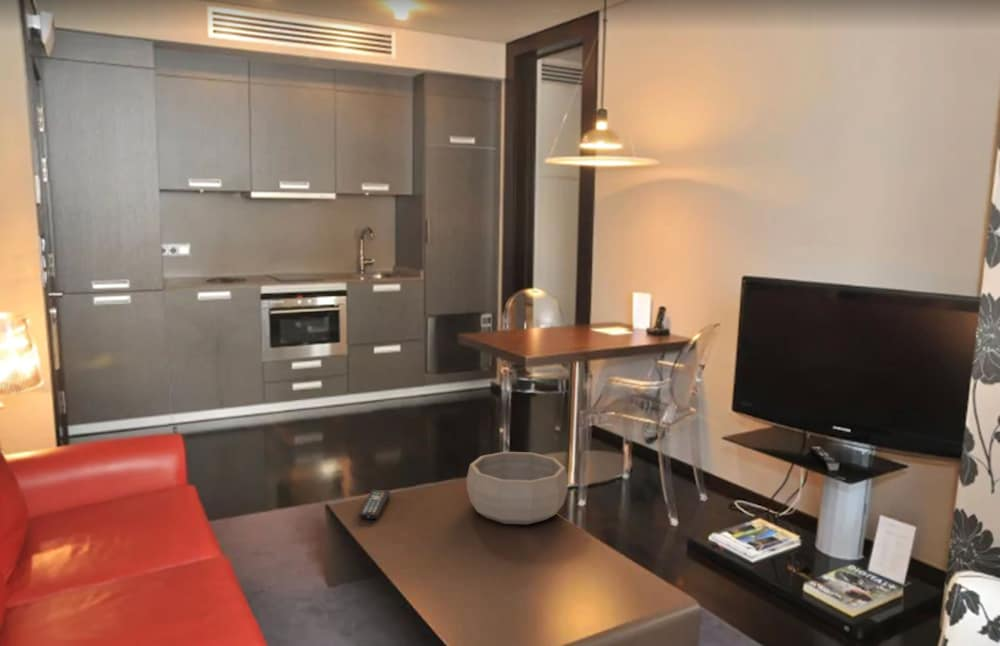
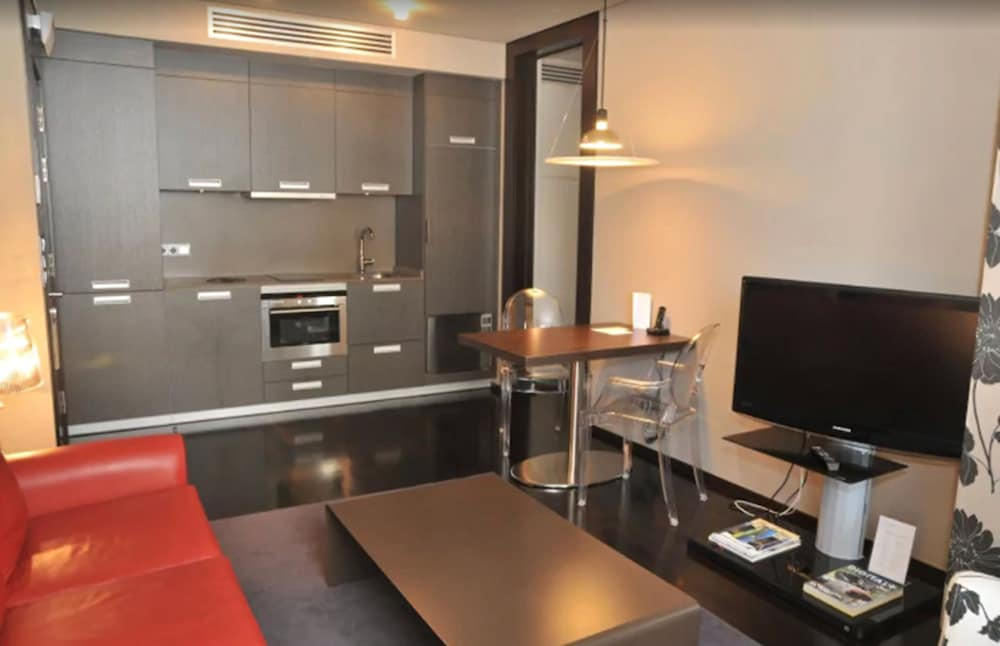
- decorative bowl [465,451,569,525]
- remote control [358,489,391,520]
